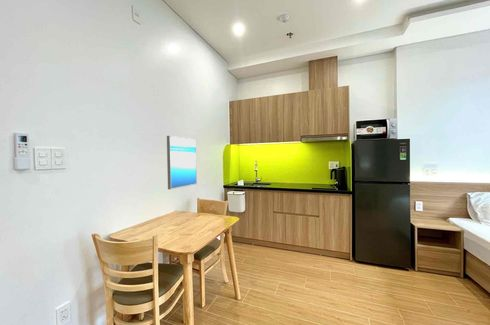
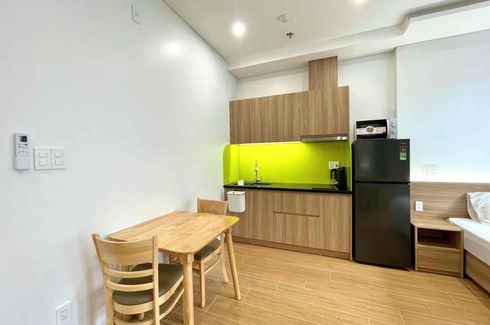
- wall art [166,135,198,190]
